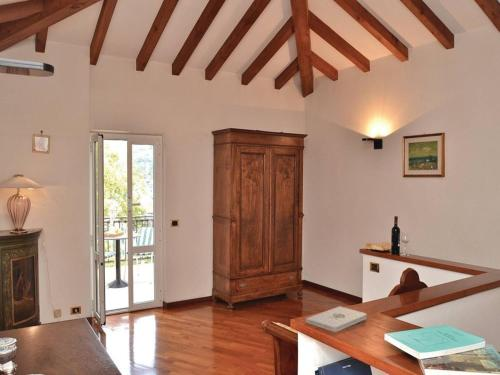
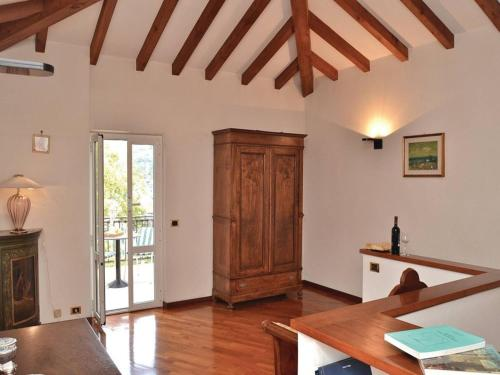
- notepad [305,305,367,333]
